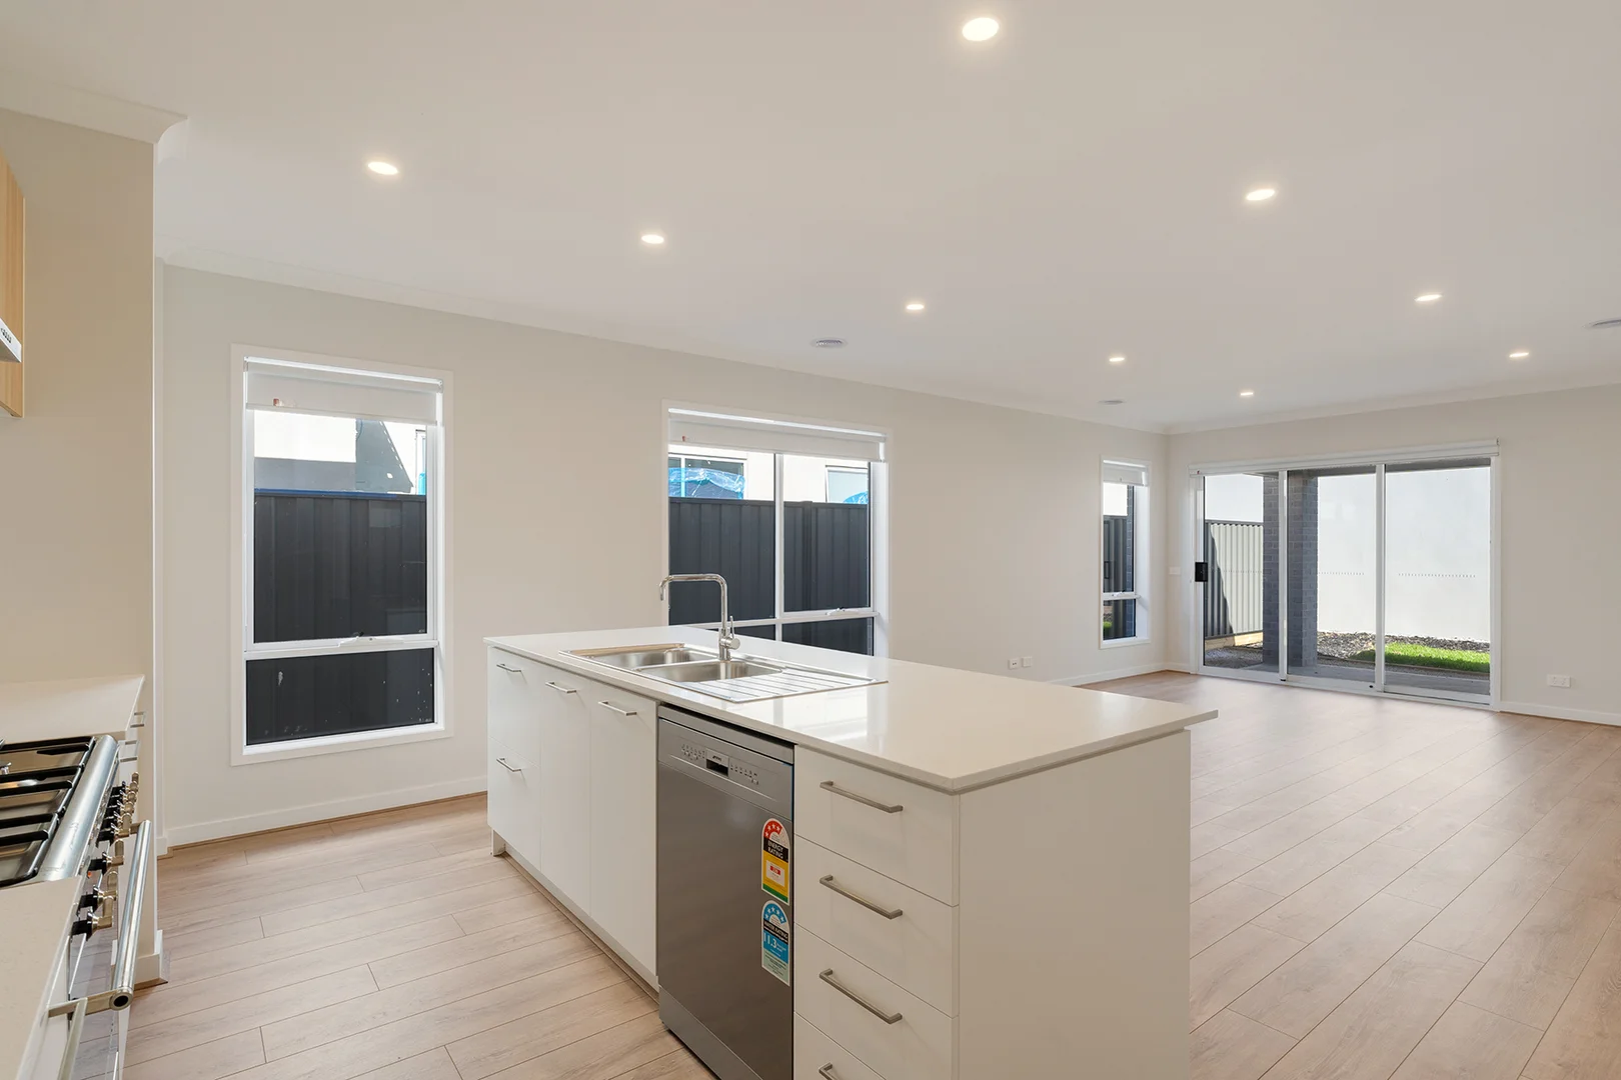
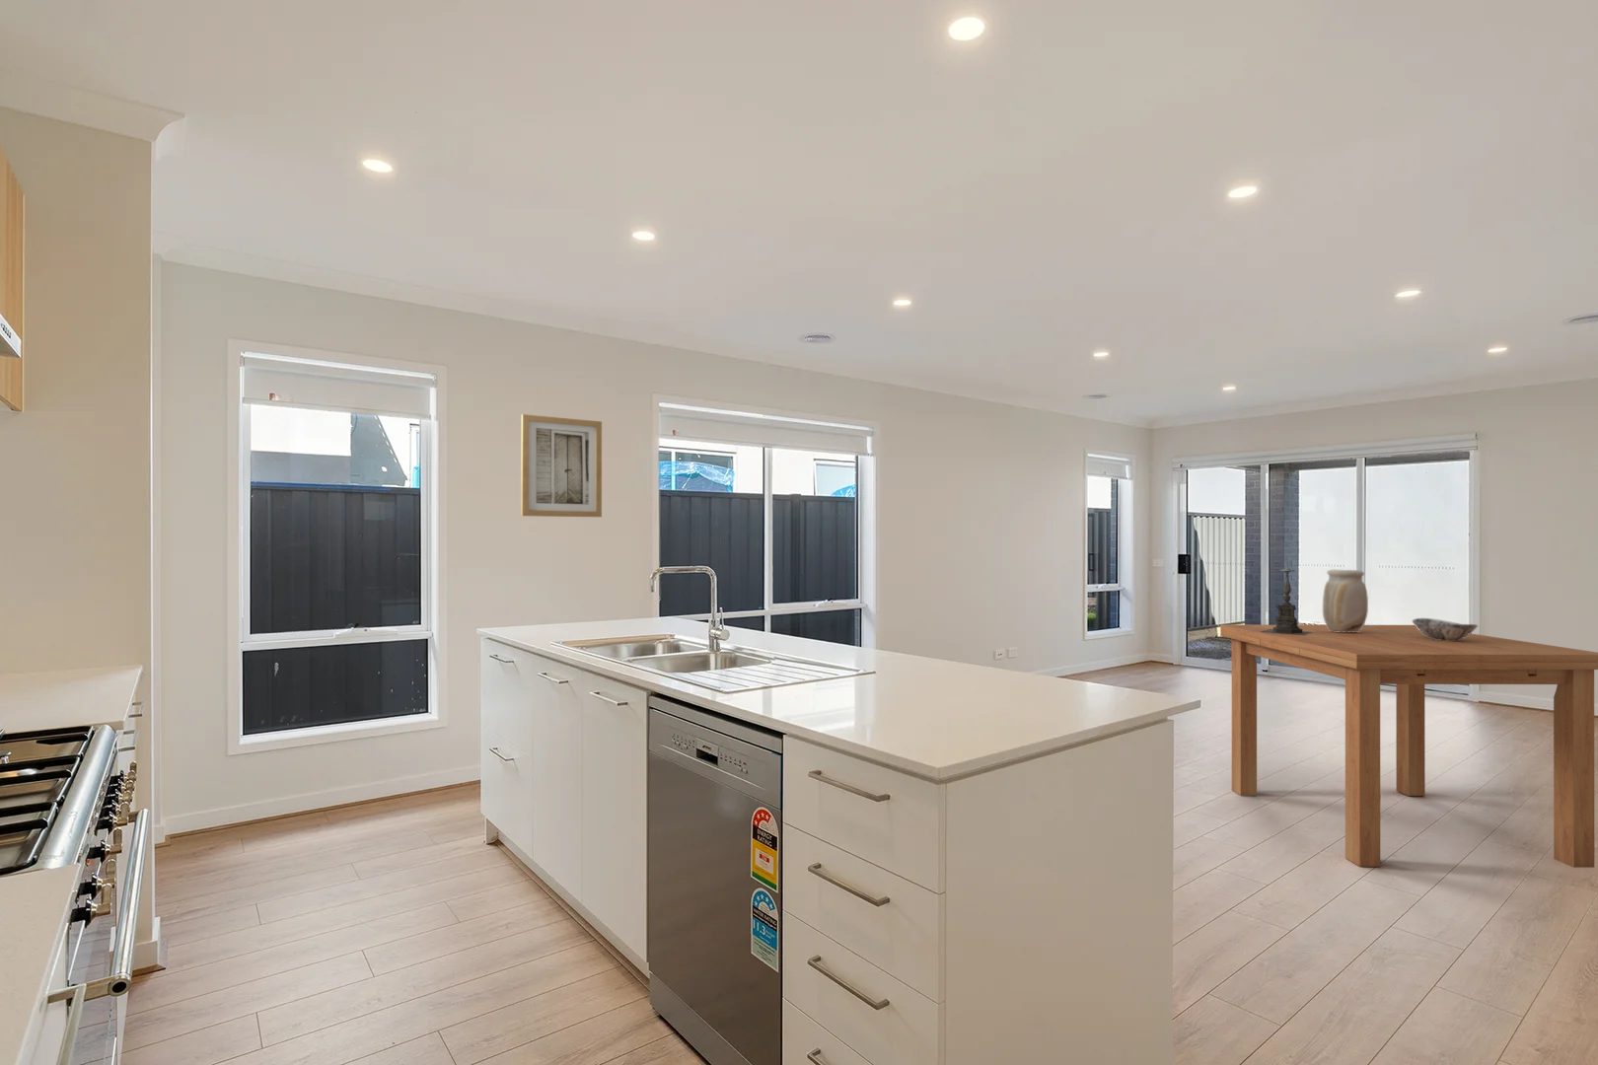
+ wall art [520,414,603,518]
+ dining table [1219,623,1598,869]
+ candle holder [1260,559,1311,635]
+ vase [1322,569,1370,632]
+ decorative bowl [1411,617,1479,641]
